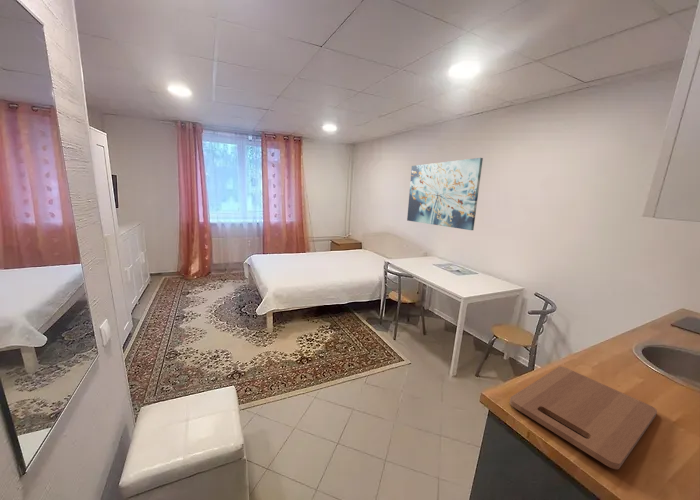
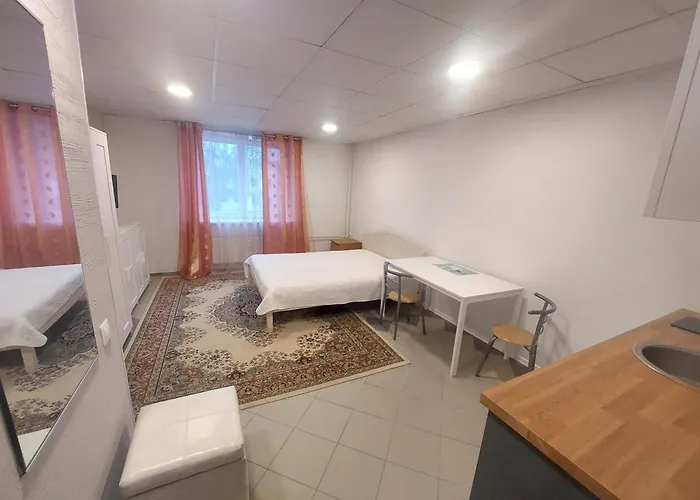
- wall art [406,157,484,231]
- cutting board [509,366,658,470]
